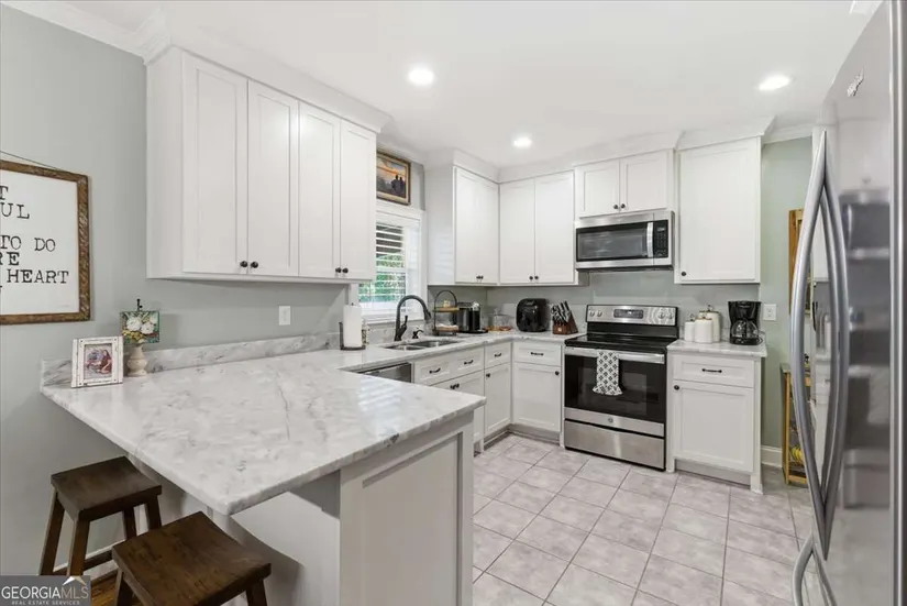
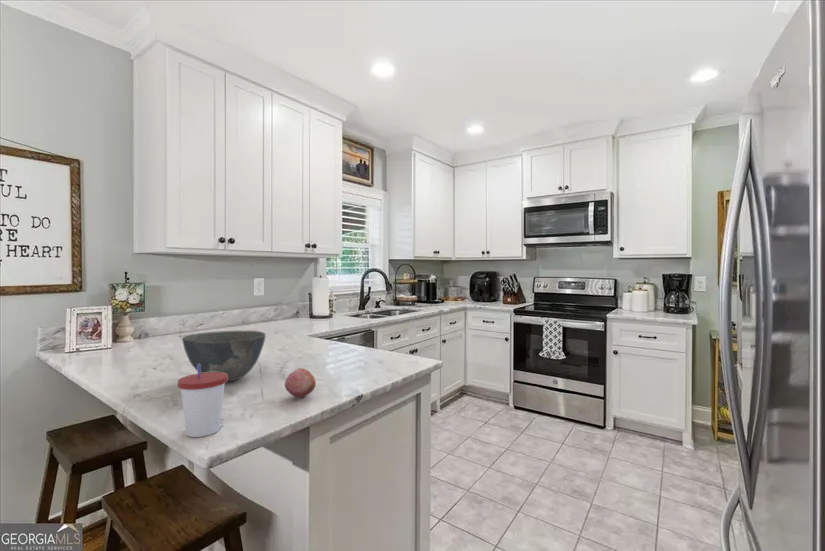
+ cup [177,364,227,438]
+ bowl [181,330,267,383]
+ fruit [284,367,317,399]
